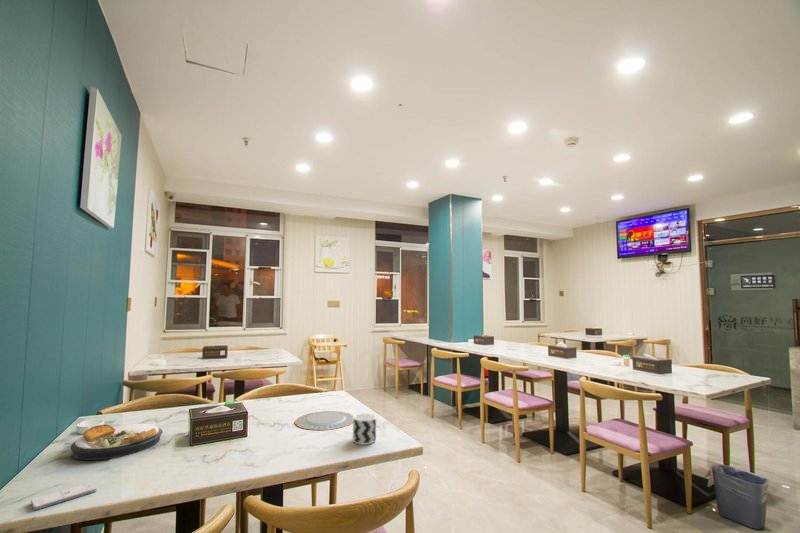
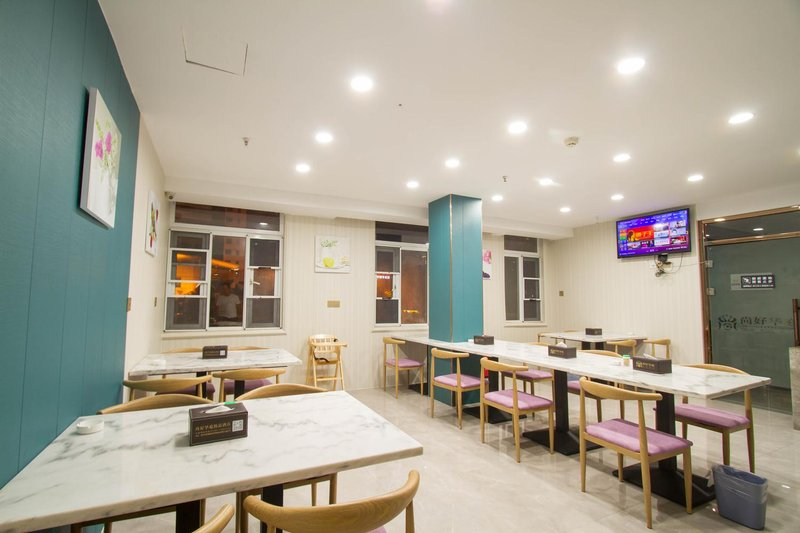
- smartphone [30,481,97,511]
- chinaware [294,410,354,431]
- plate [69,423,163,461]
- cup [352,412,377,446]
